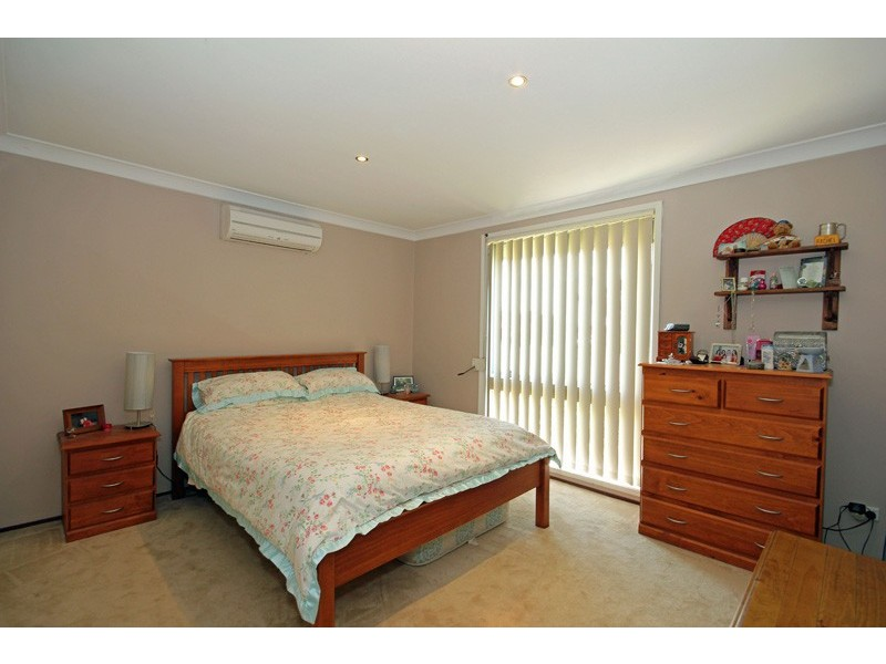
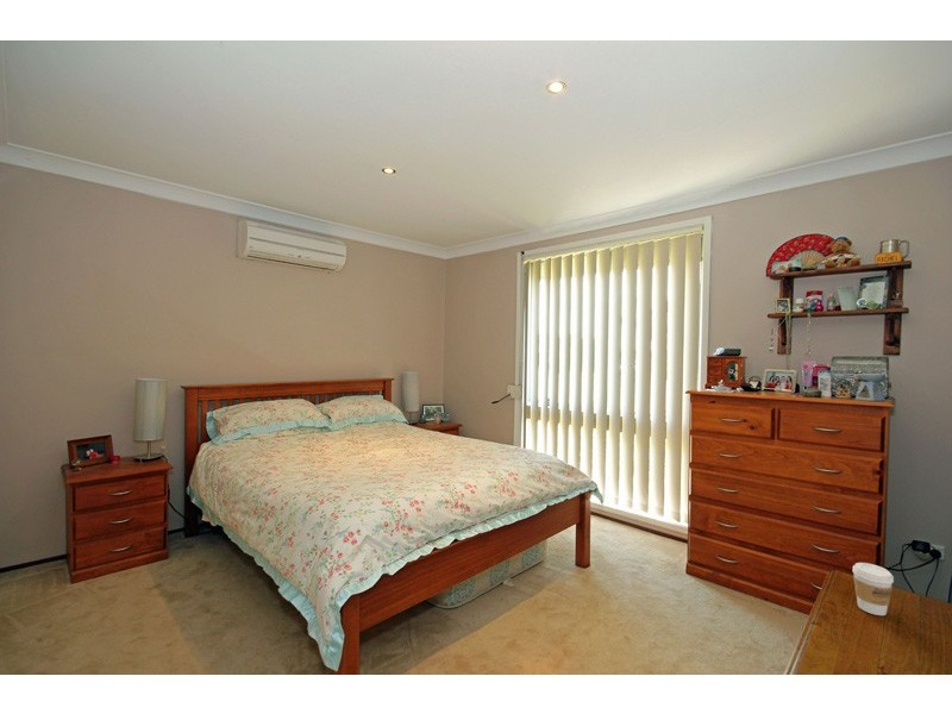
+ coffee cup [852,562,895,616]
